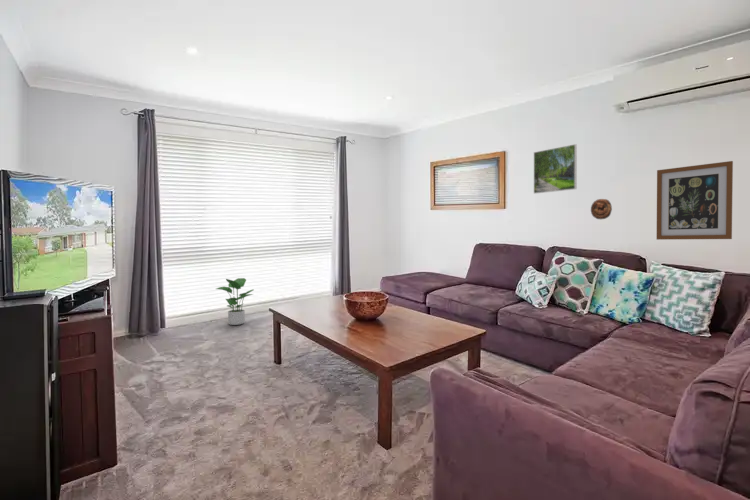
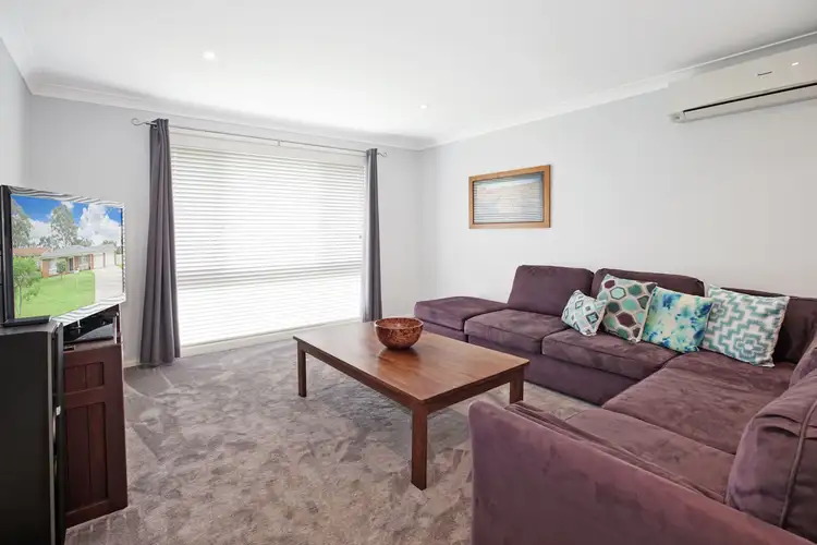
- decorative relief [590,198,613,220]
- wall art [656,160,734,241]
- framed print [533,143,578,195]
- potted plant [215,277,254,326]
